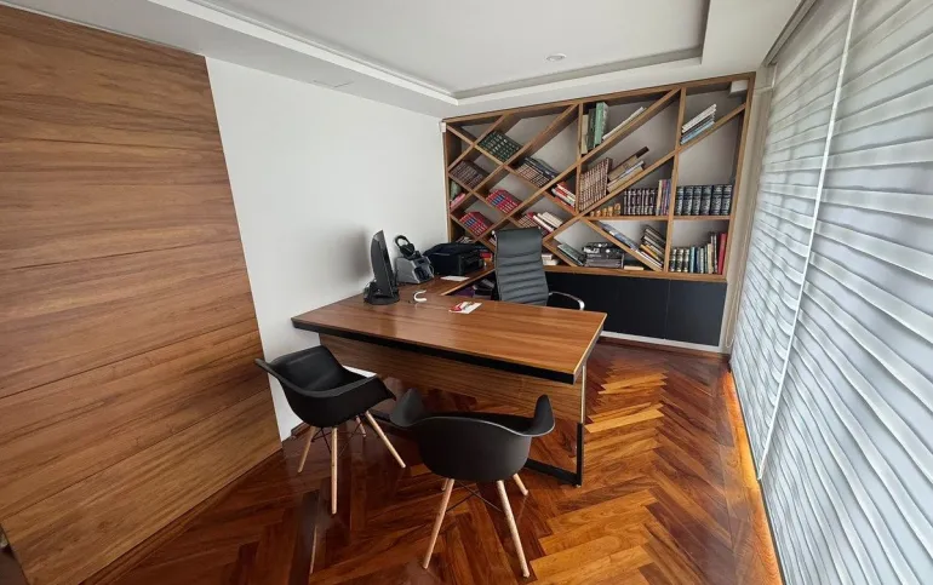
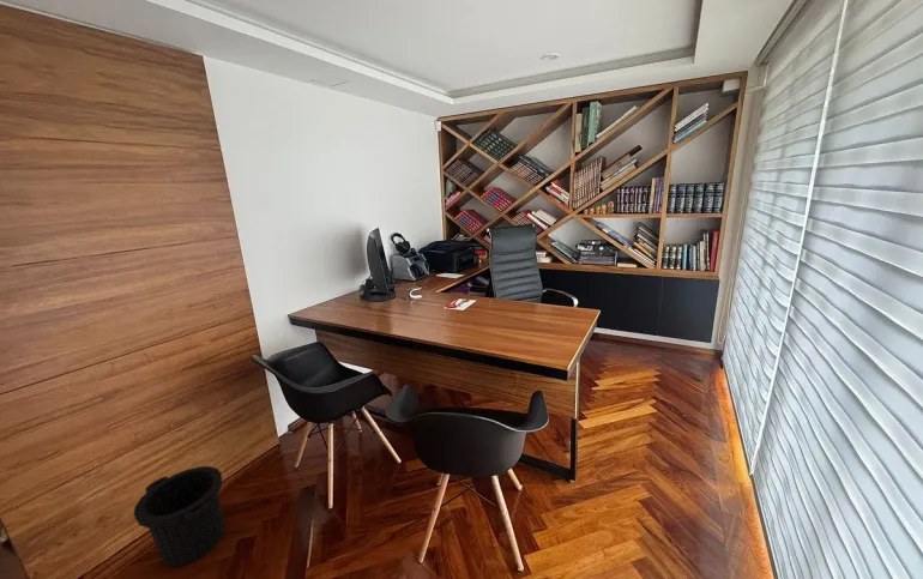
+ trash can [132,465,225,568]
